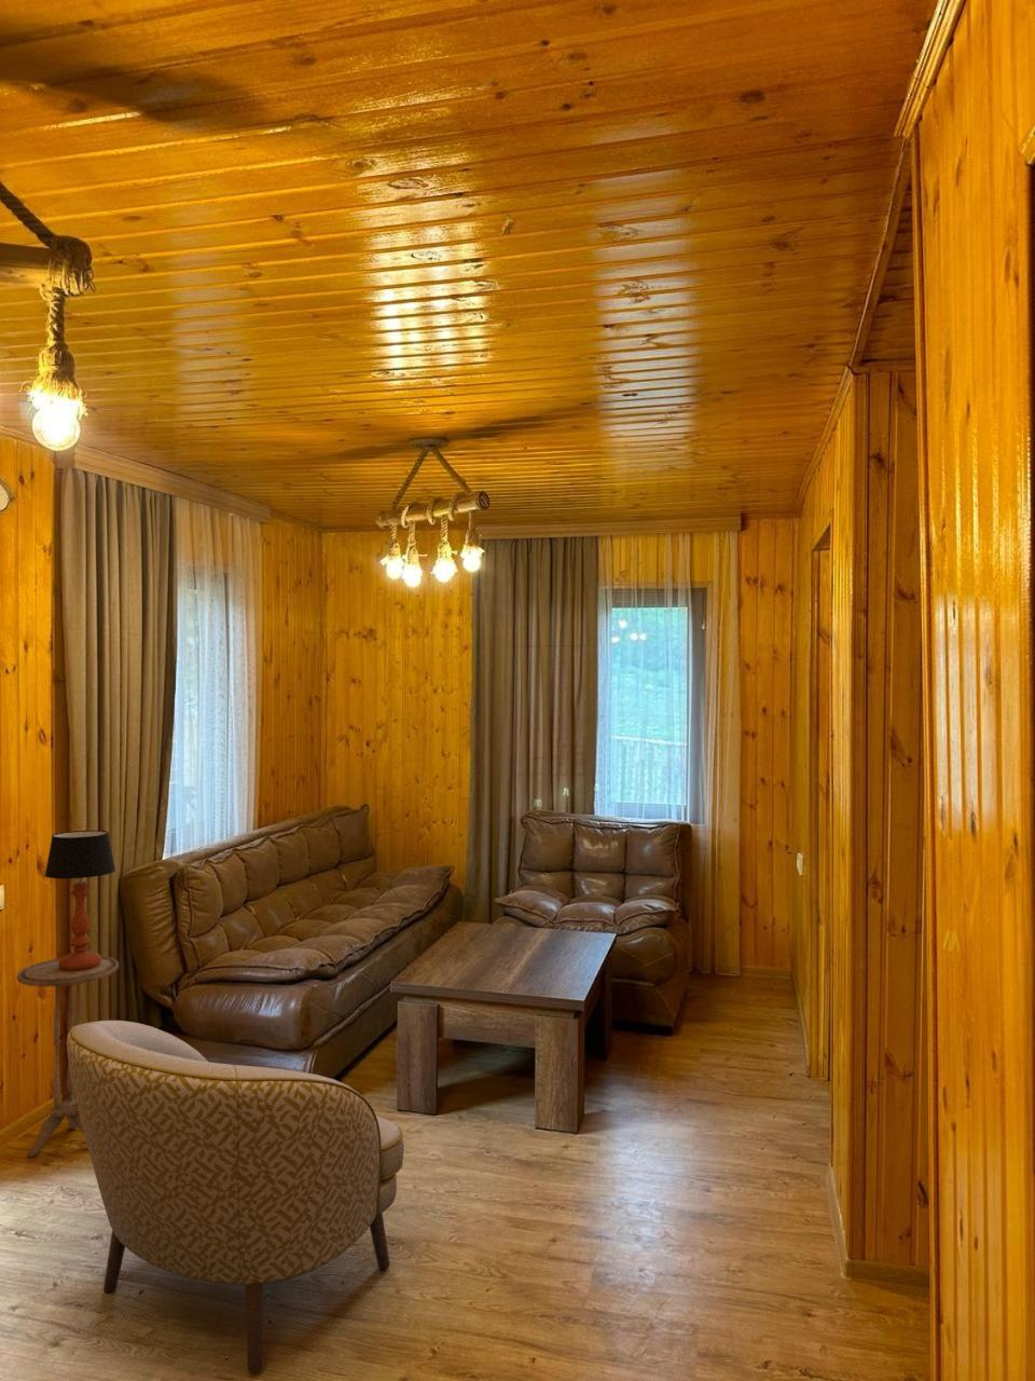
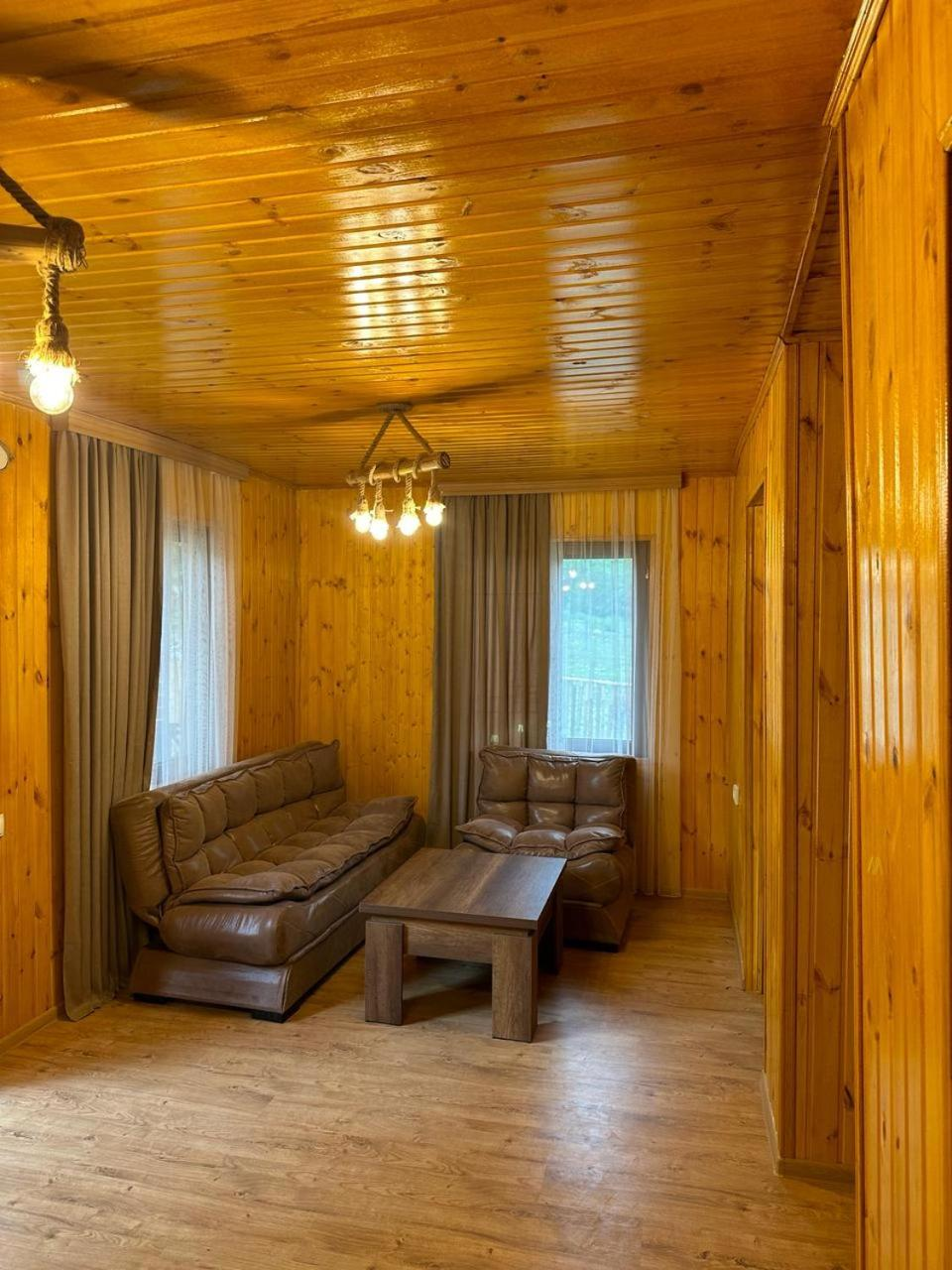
- side table [15,956,120,1159]
- table lamp [45,830,116,971]
- armchair [65,1020,406,1373]
